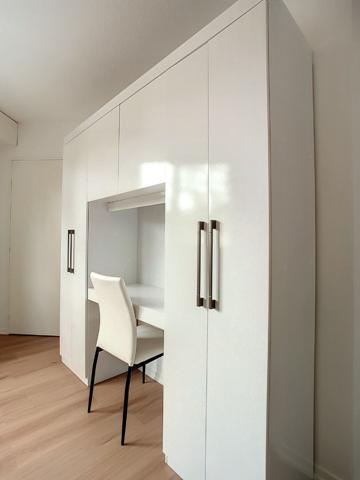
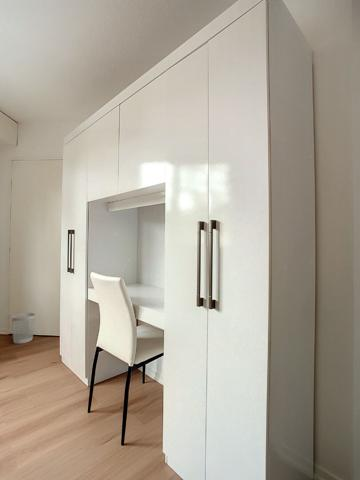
+ wastebasket [11,312,36,344]
